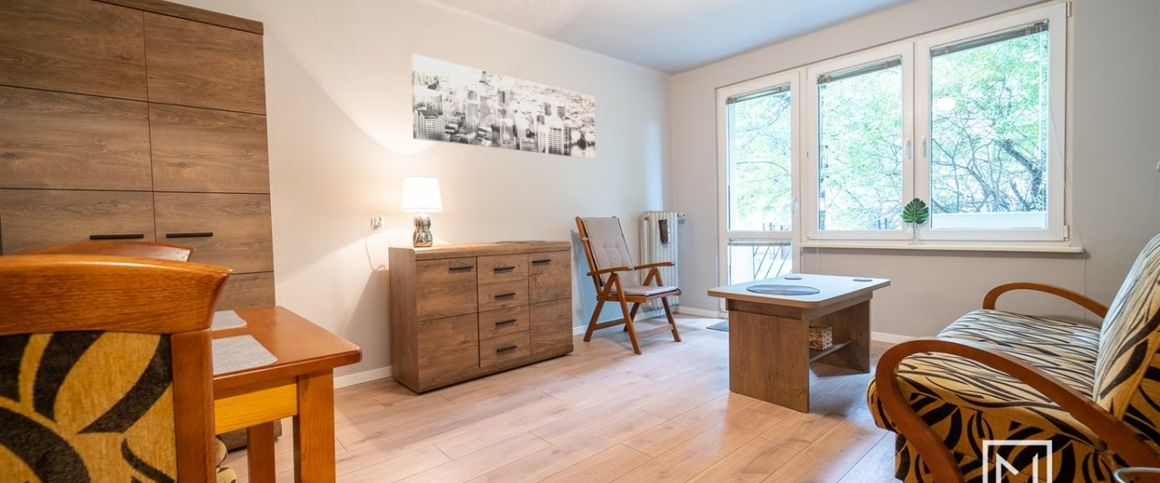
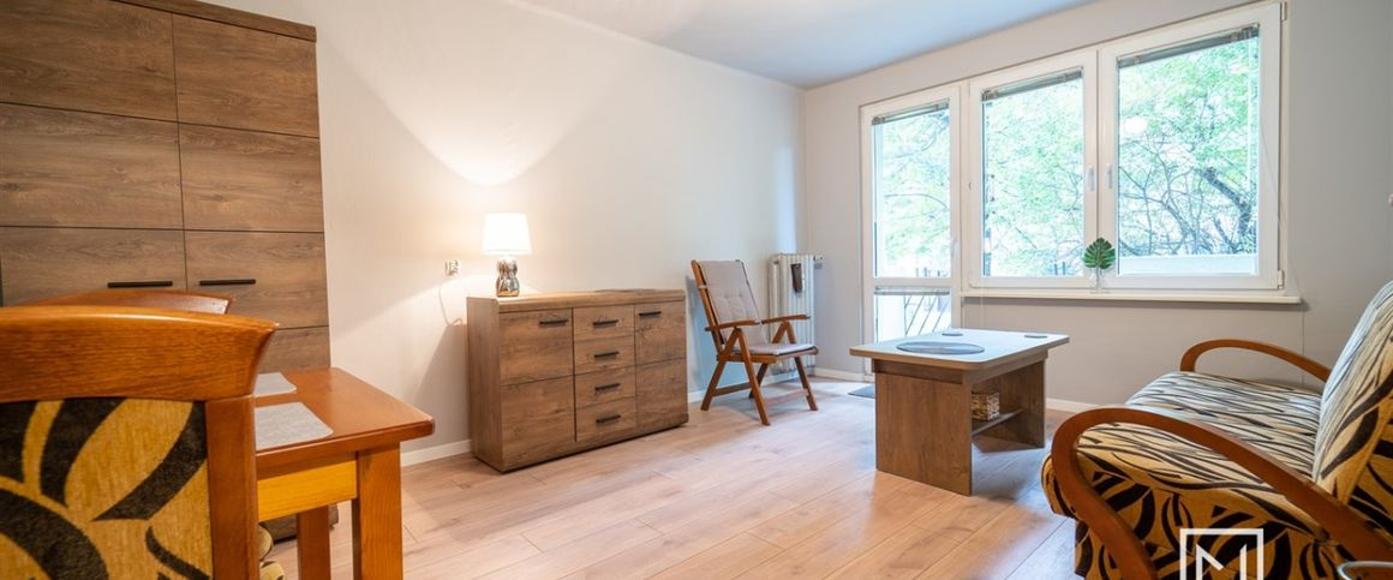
- wall art [410,53,596,161]
